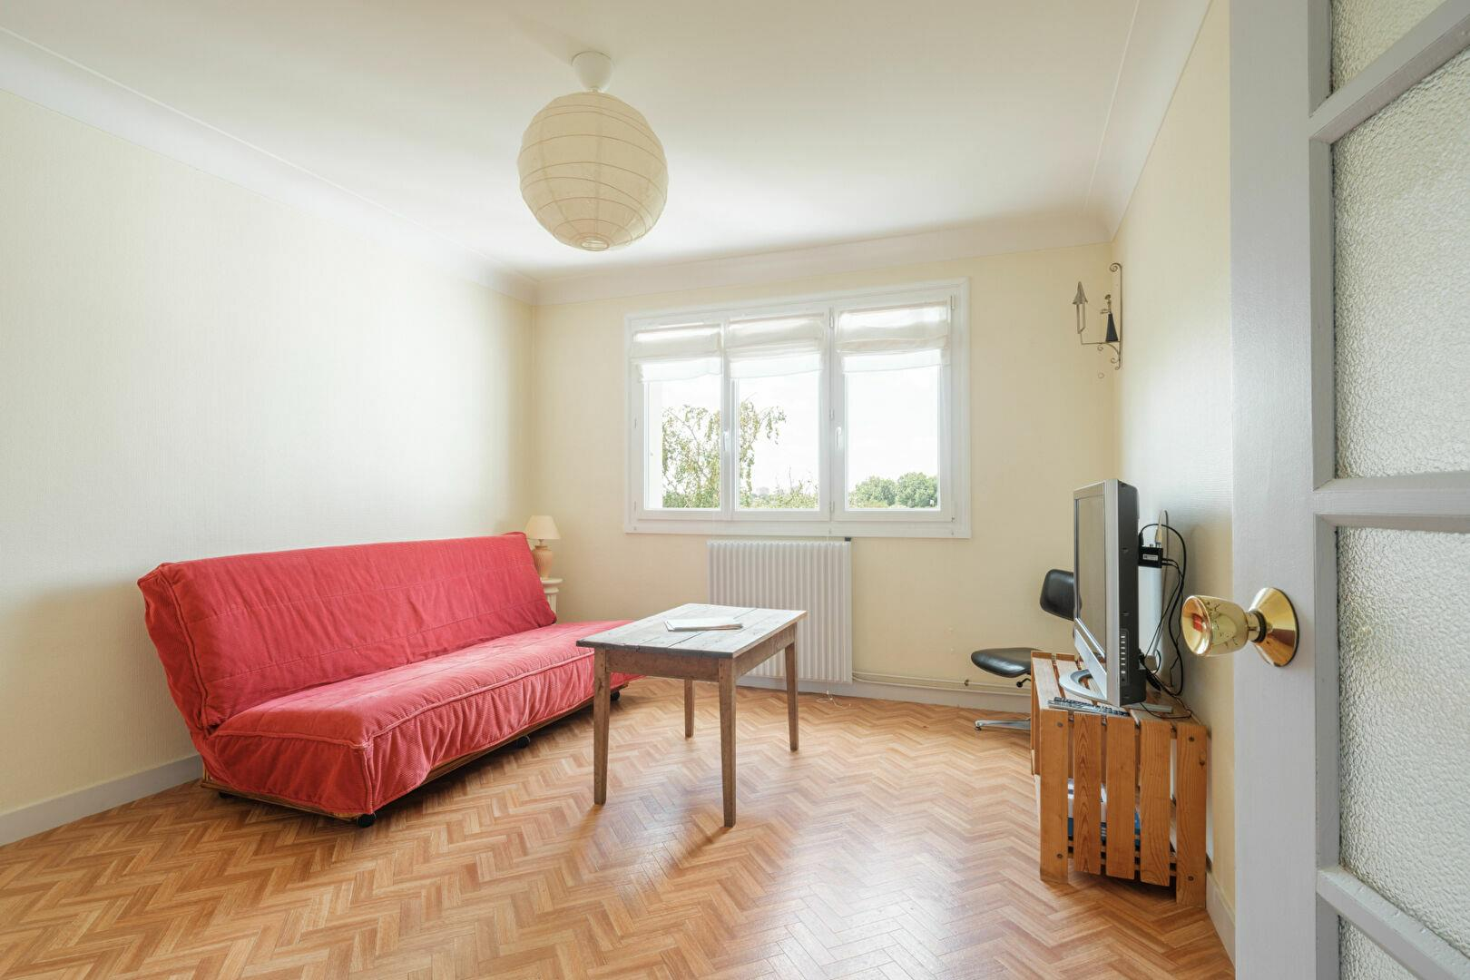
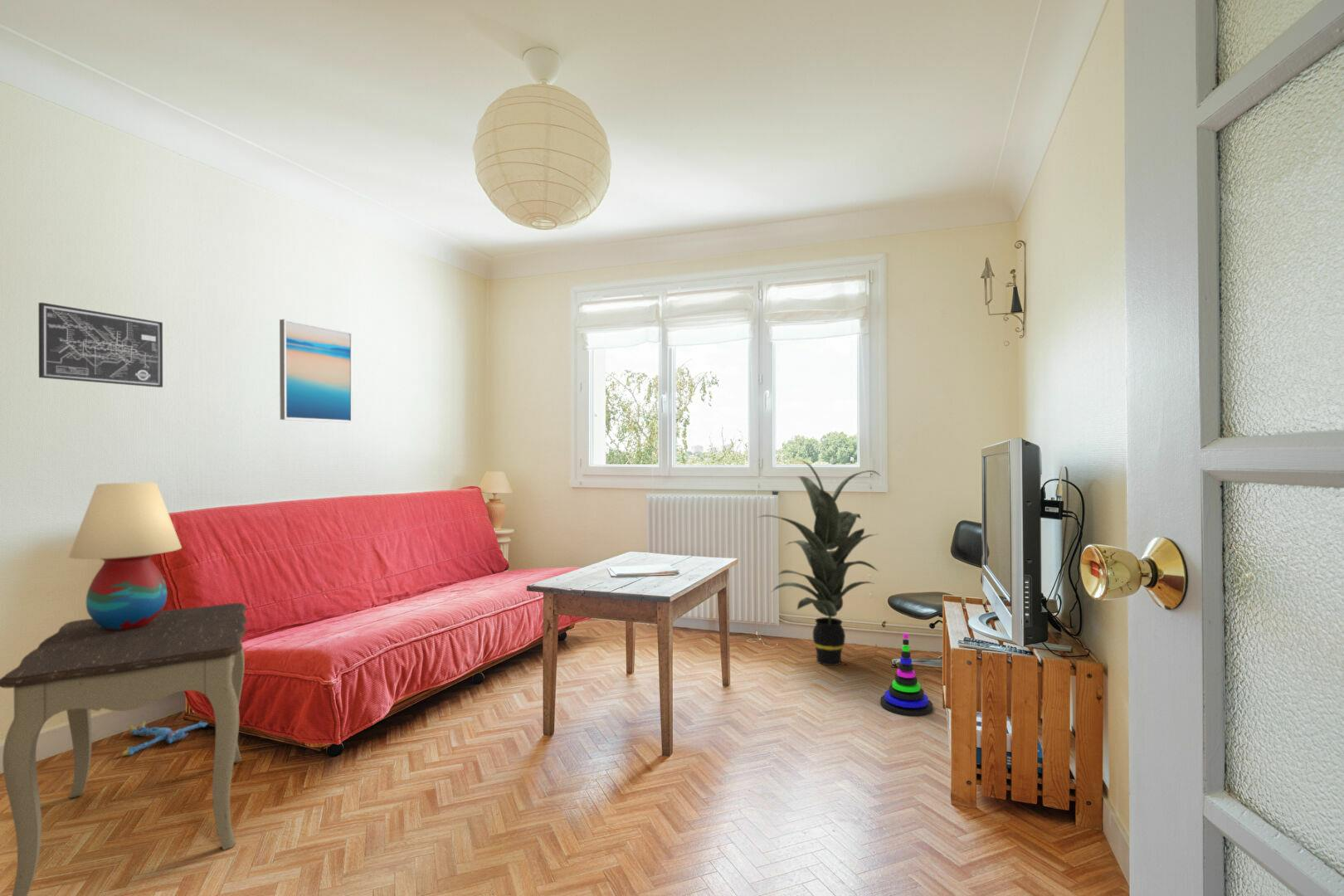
+ plush toy [121,721,208,757]
+ wall art [38,302,163,388]
+ table lamp [67,482,183,631]
+ indoor plant [756,460,880,666]
+ wall art [279,319,353,423]
+ side table [0,602,248,896]
+ stacking toy [879,632,933,717]
